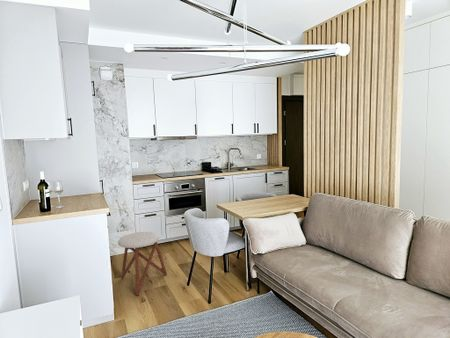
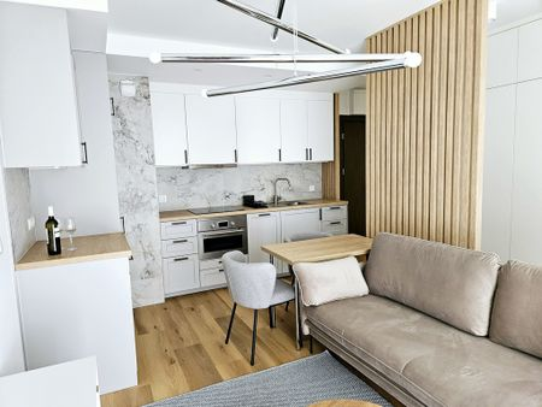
- stool [117,231,168,297]
